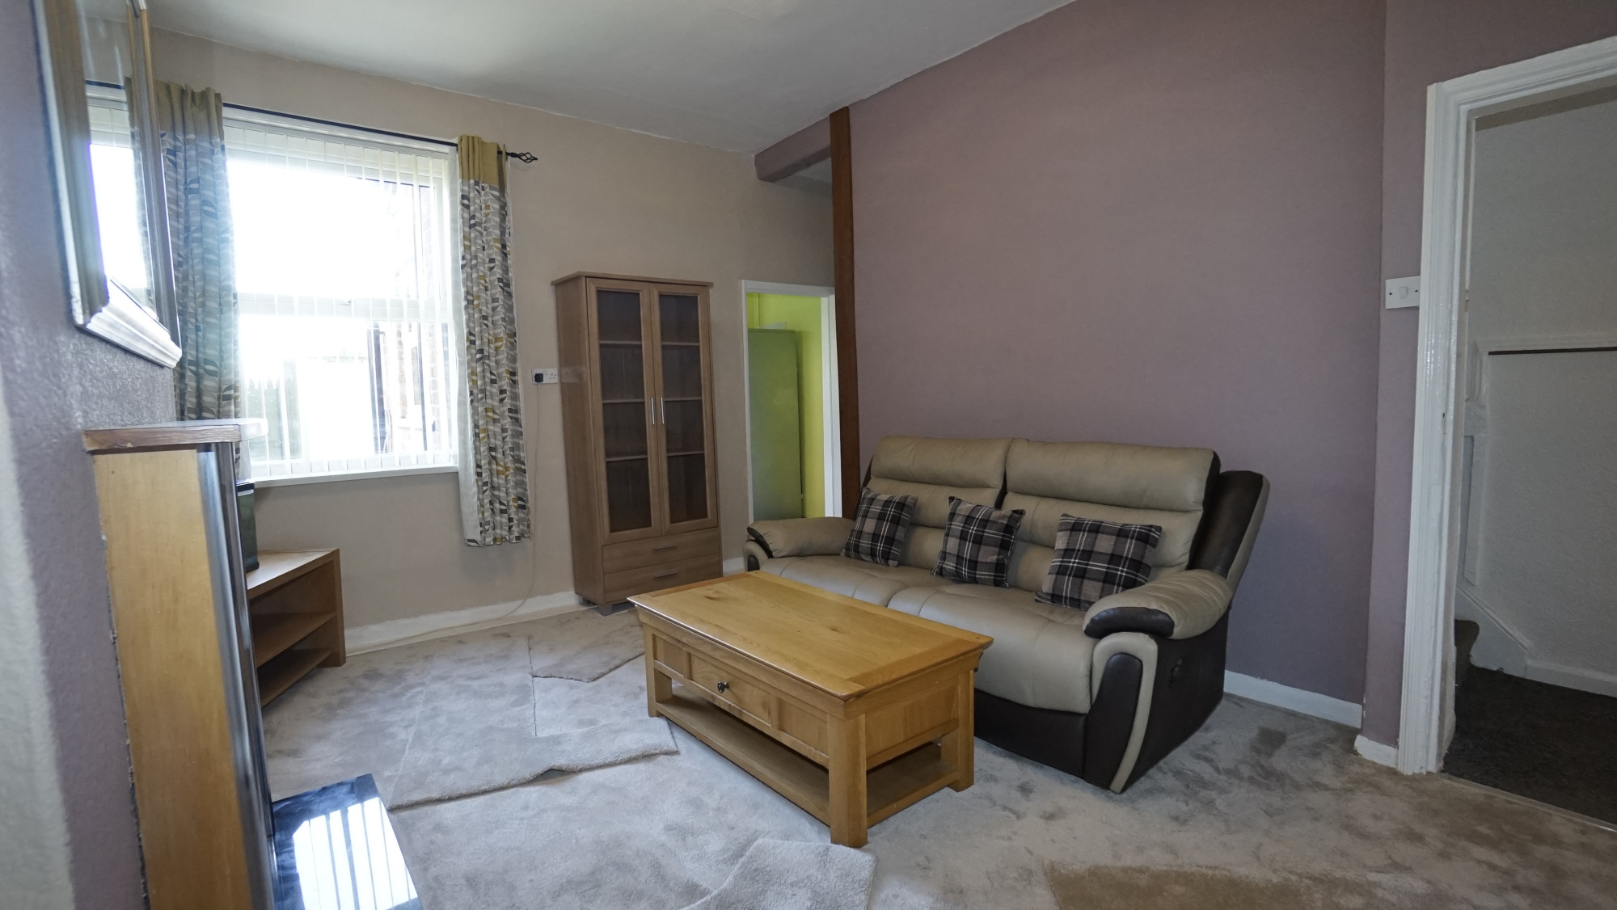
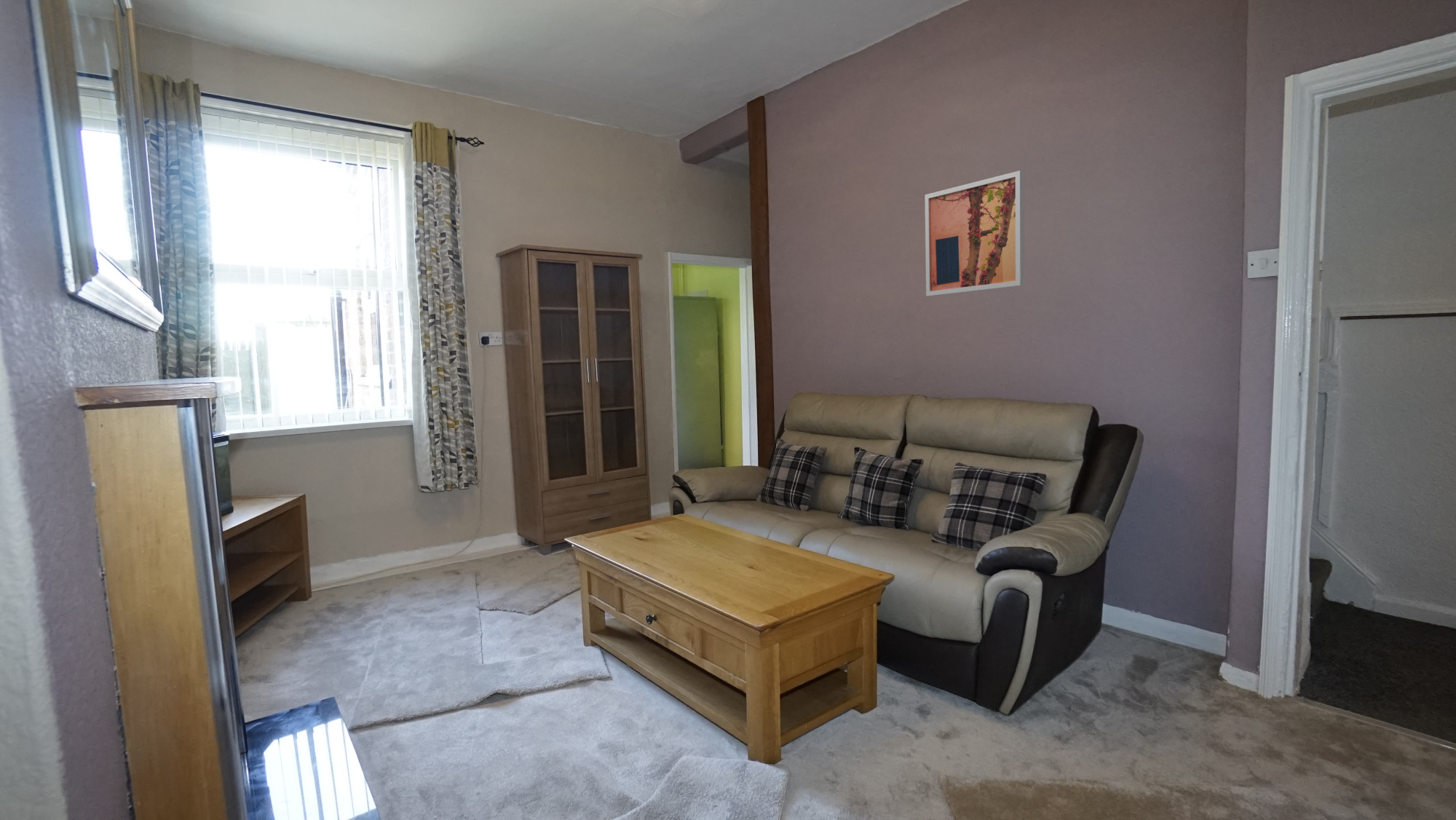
+ wall art [924,170,1025,297]
